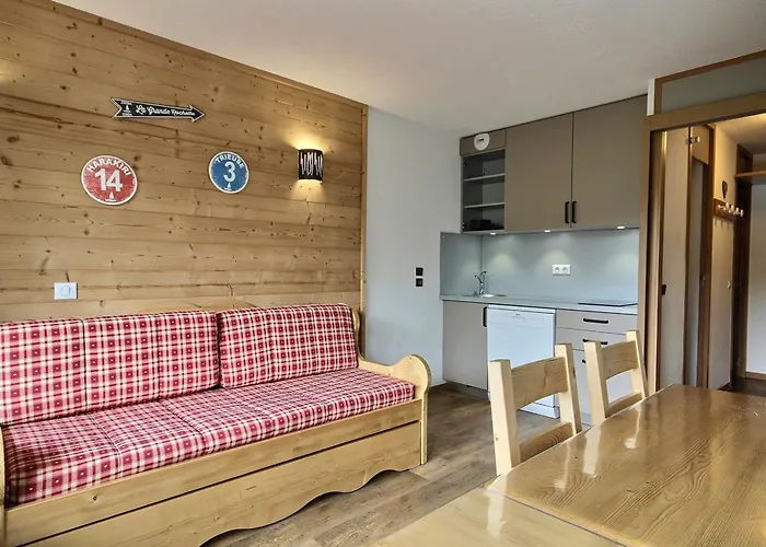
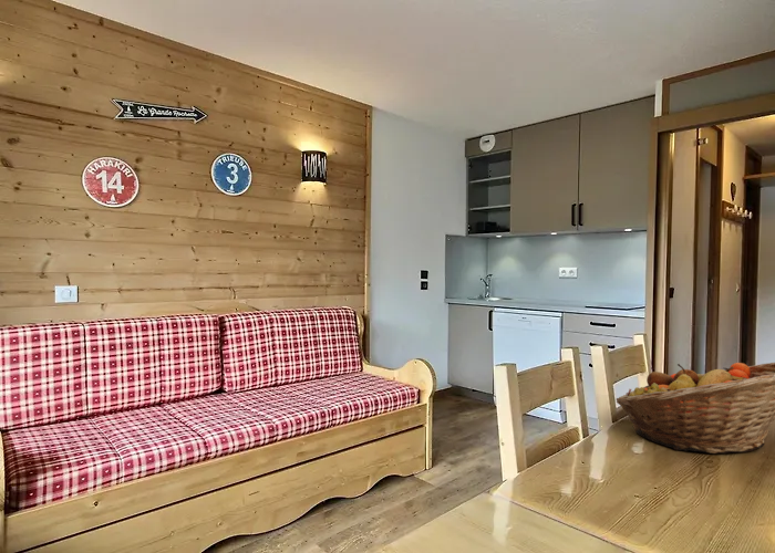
+ fruit basket [616,362,775,455]
